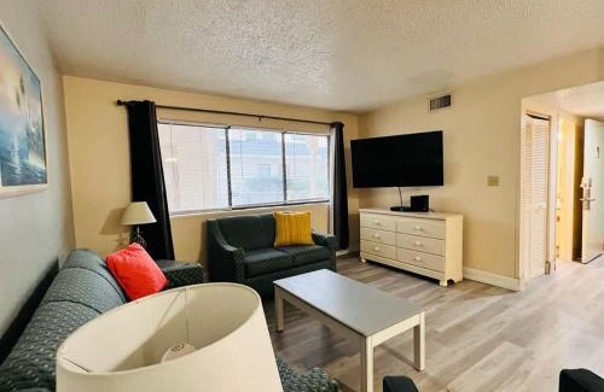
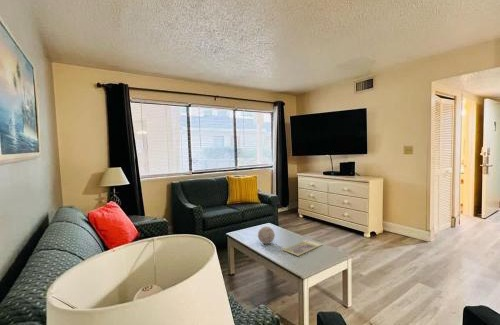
+ cash [281,239,323,257]
+ decorative ball [257,225,276,245]
